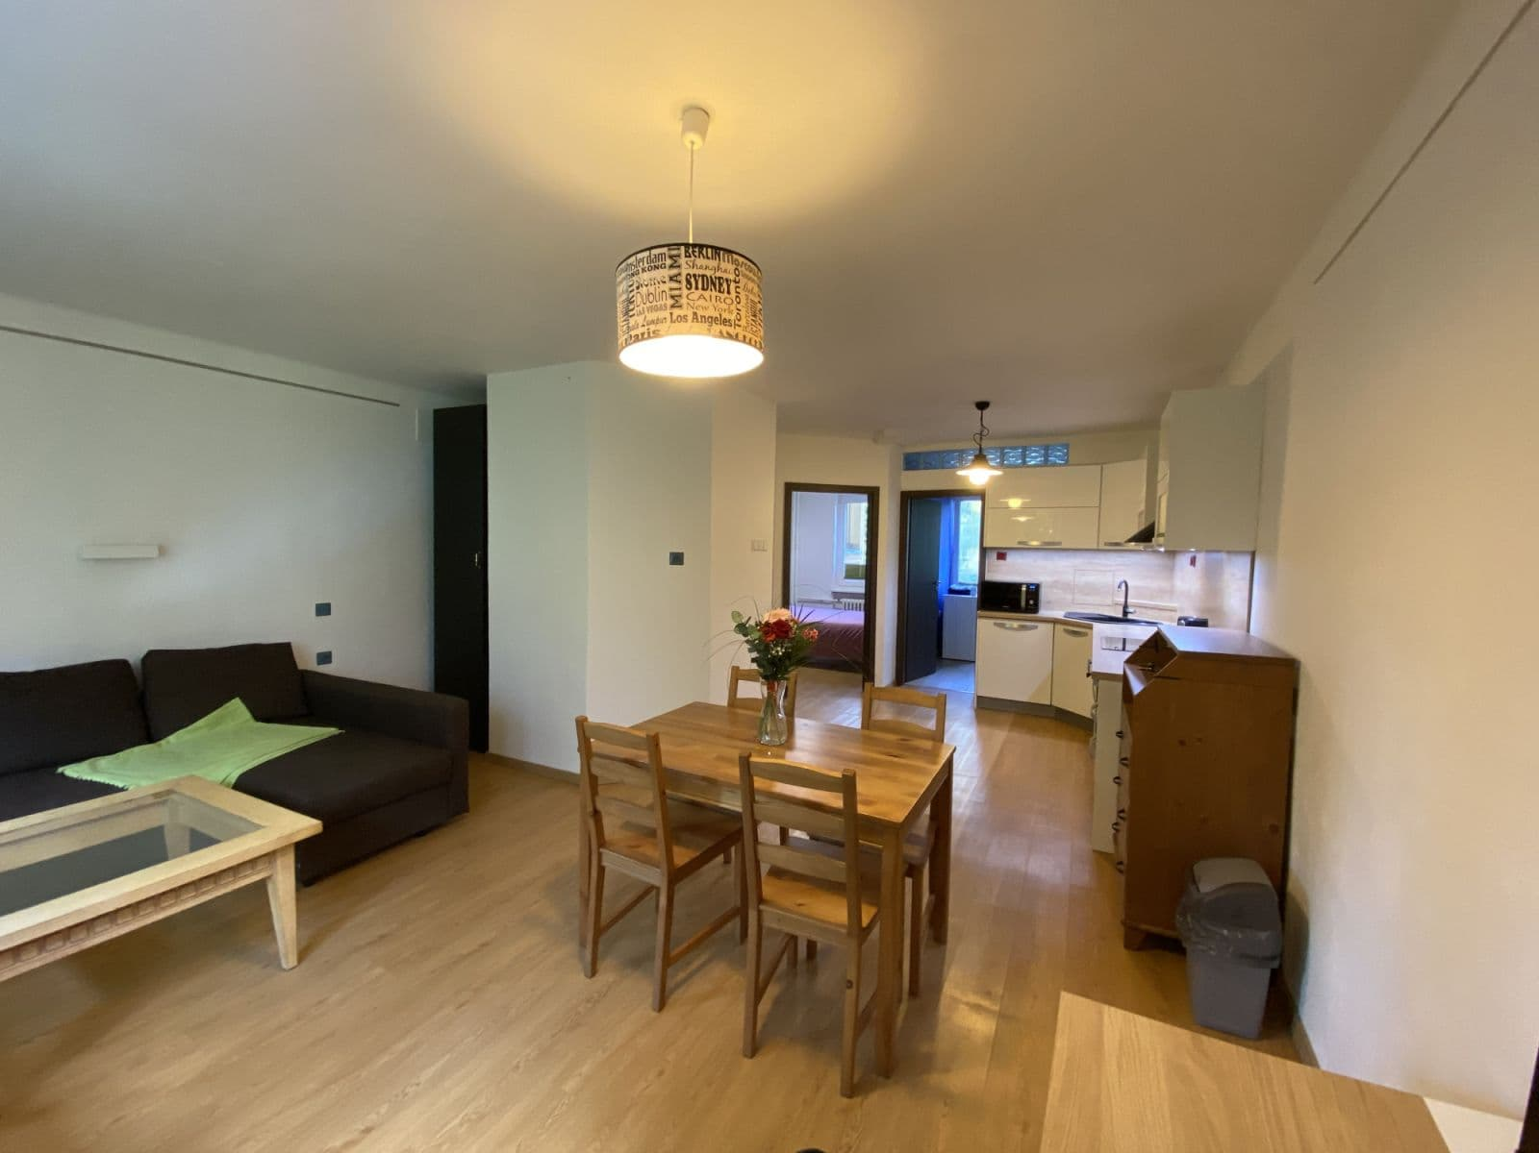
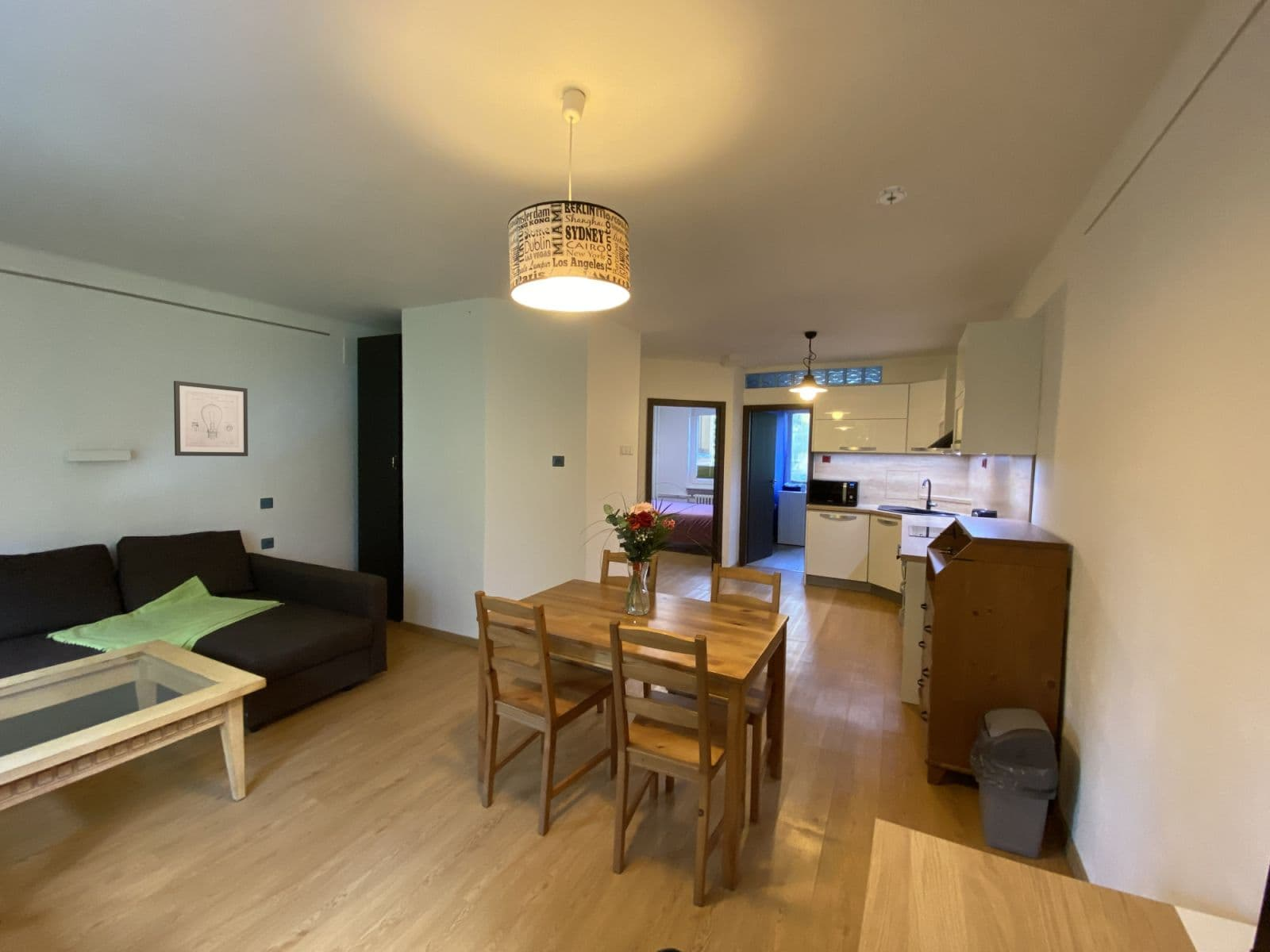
+ smoke detector [874,185,908,209]
+ wall art [173,380,248,457]
